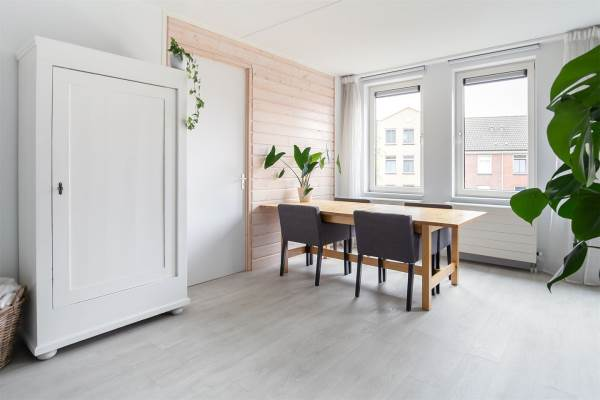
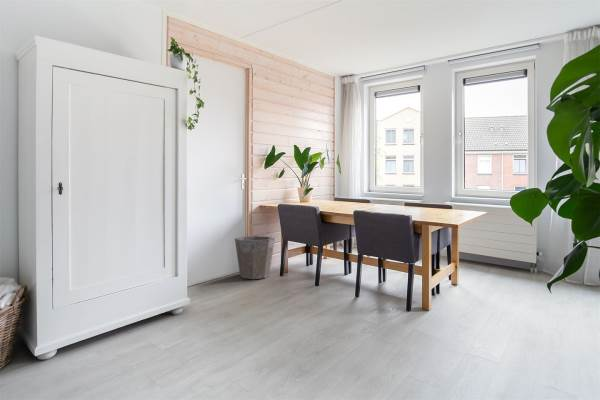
+ waste bin [234,235,276,280]
